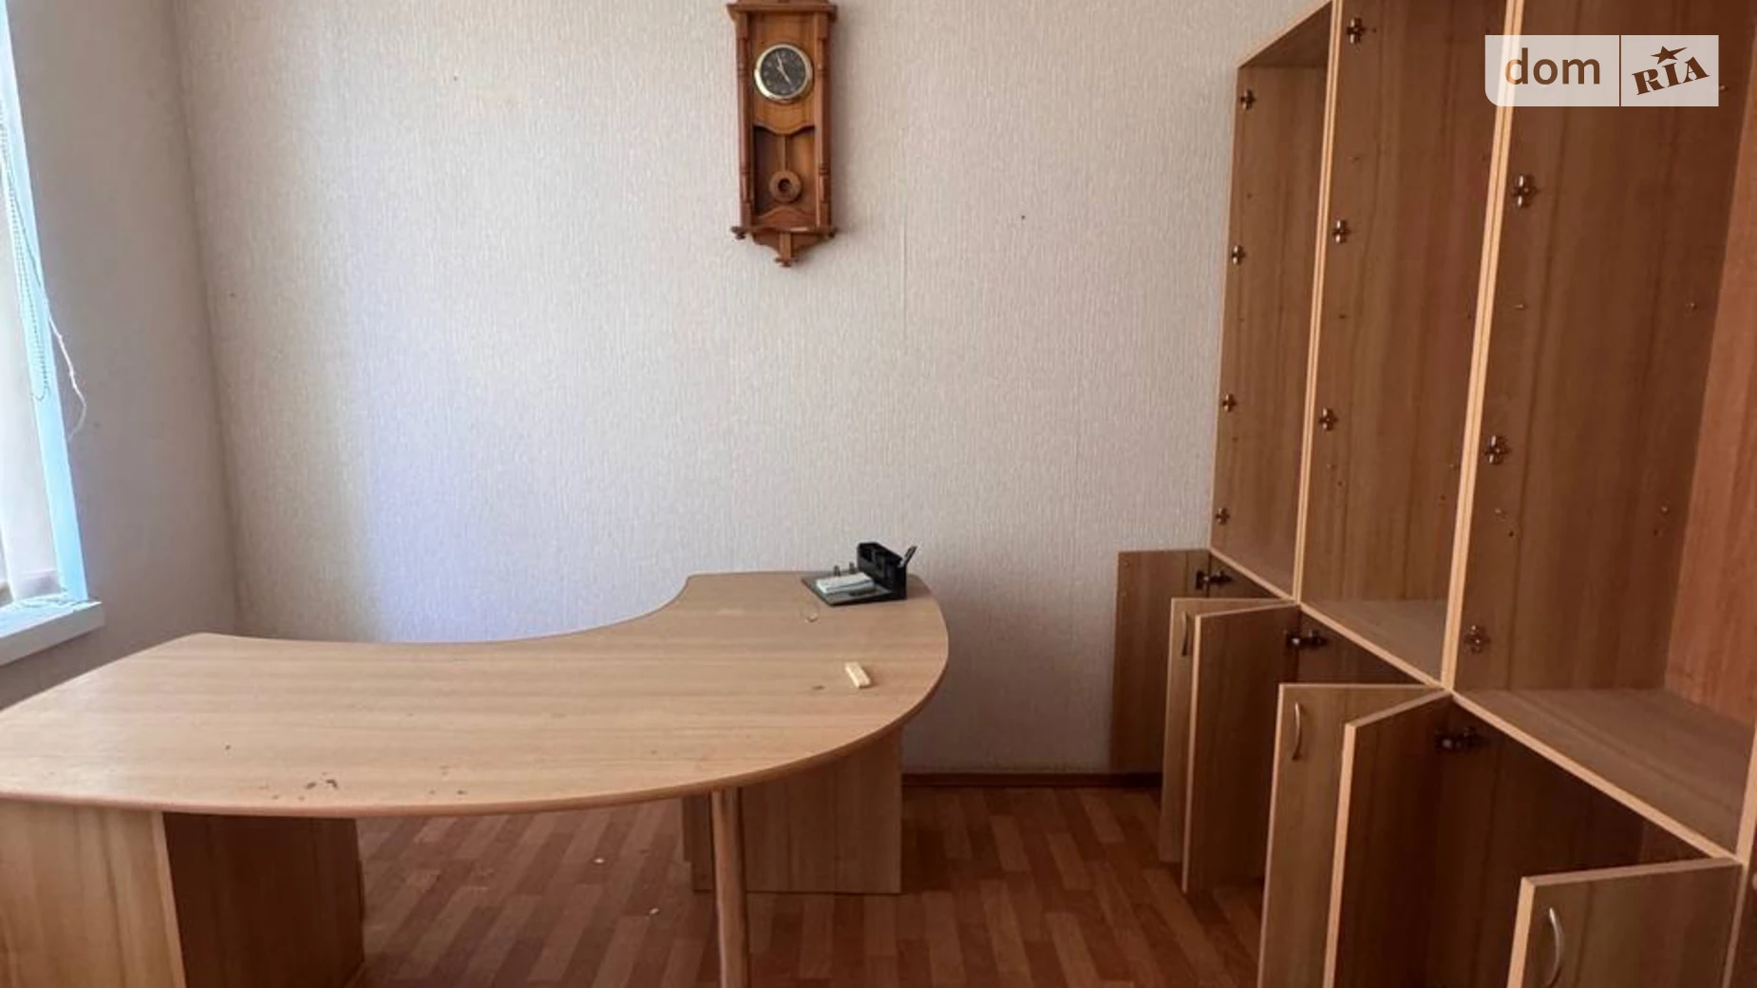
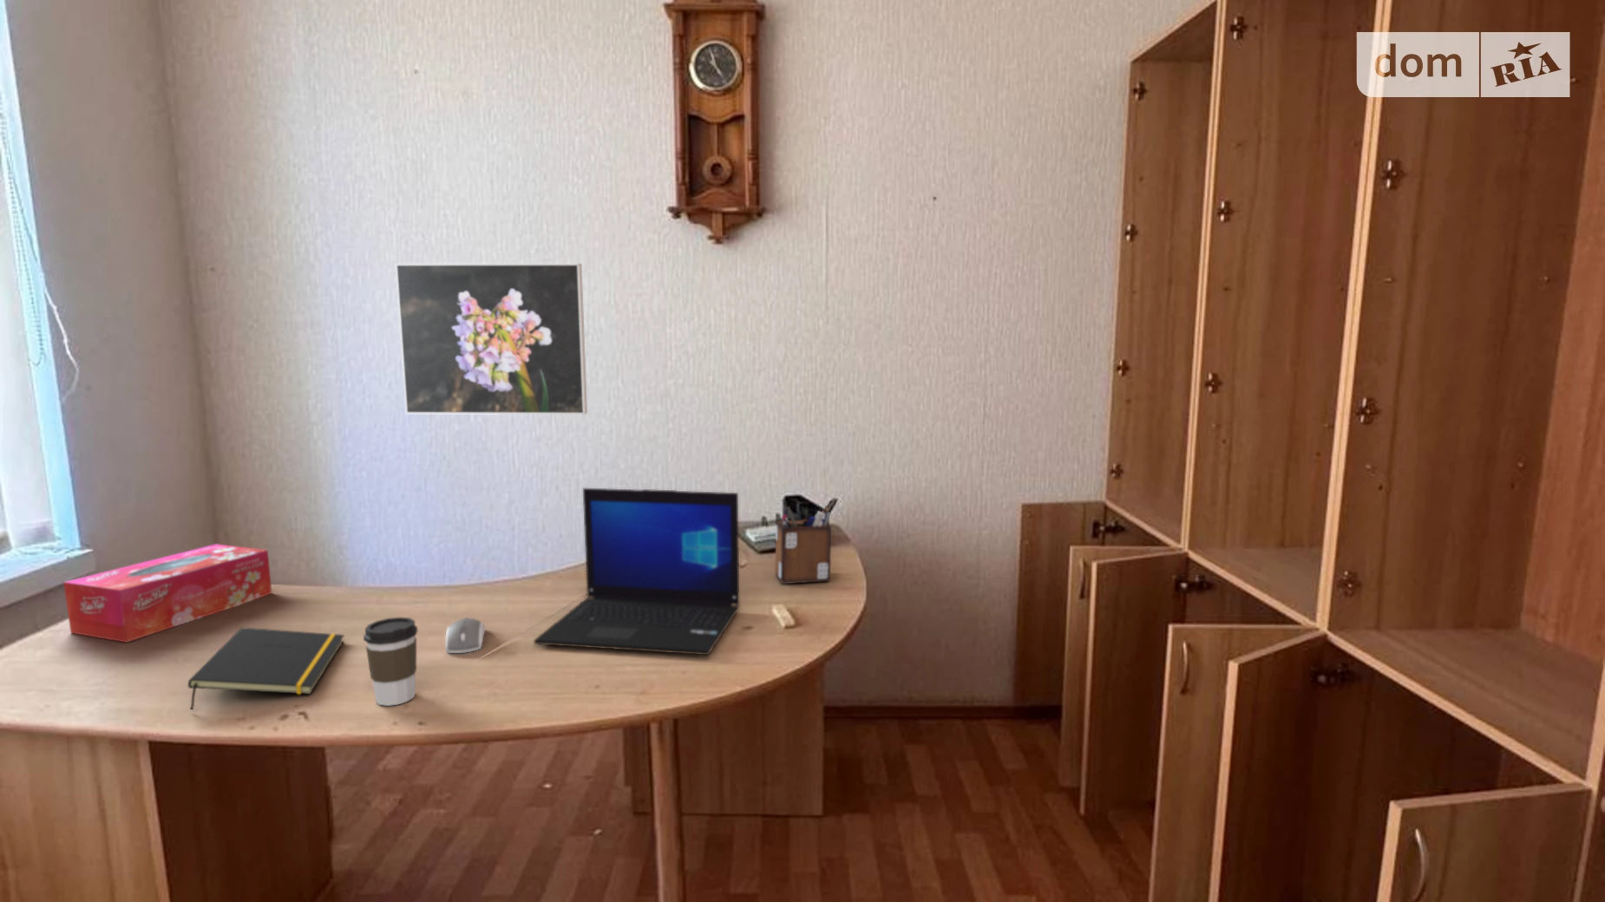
+ coffee cup [363,617,418,707]
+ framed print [395,263,589,415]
+ computer mouse [444,617,486,654]
+ laptop [532,488,741,655]
+ tissue box [63,543,272,643]
+ desk organizer [775,504,832,585]
+ notepad [187,627,345,710]
